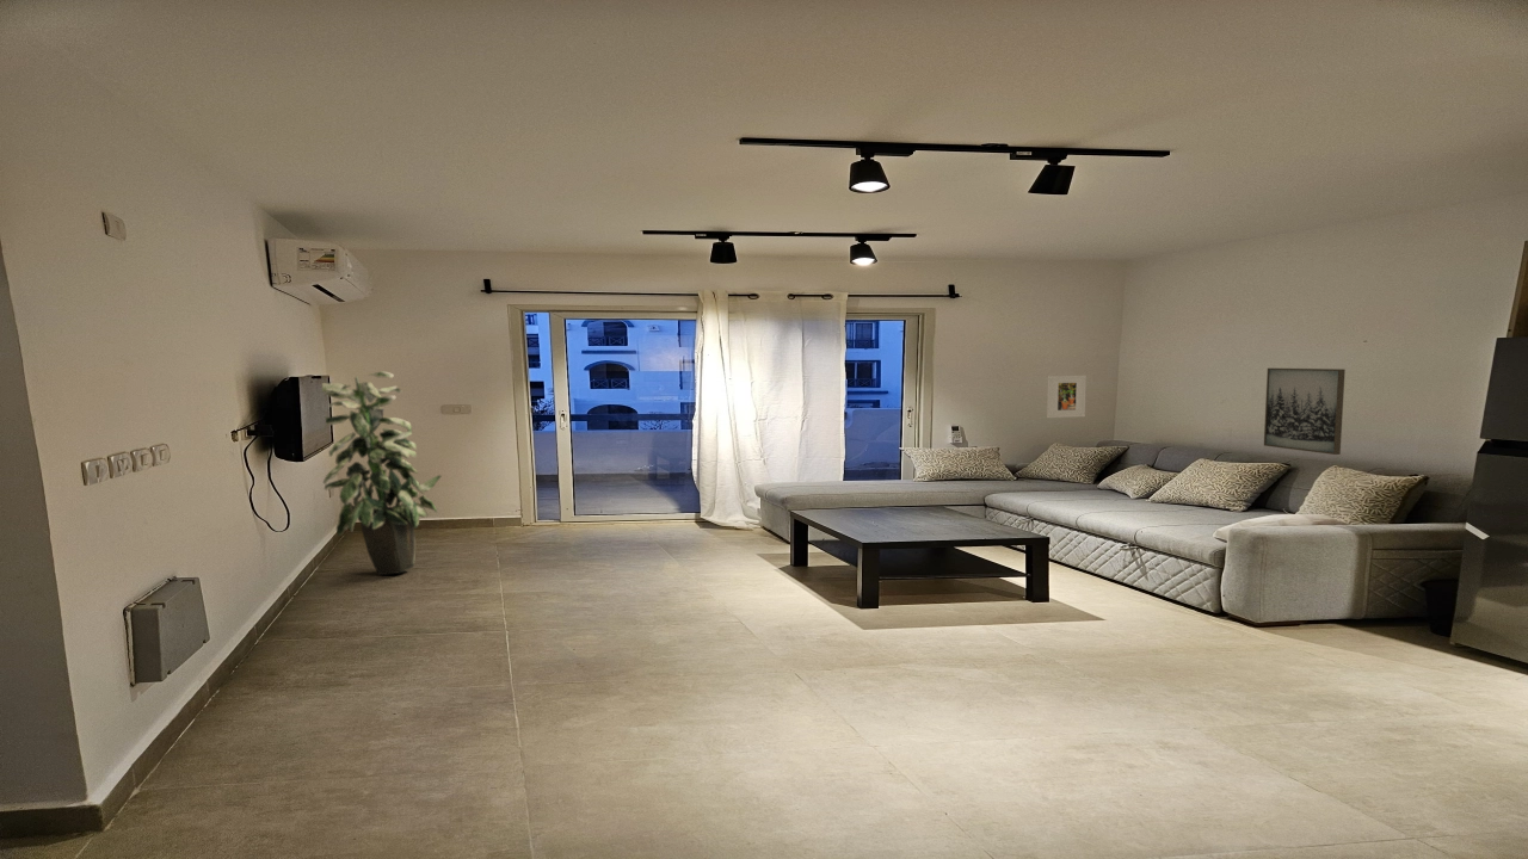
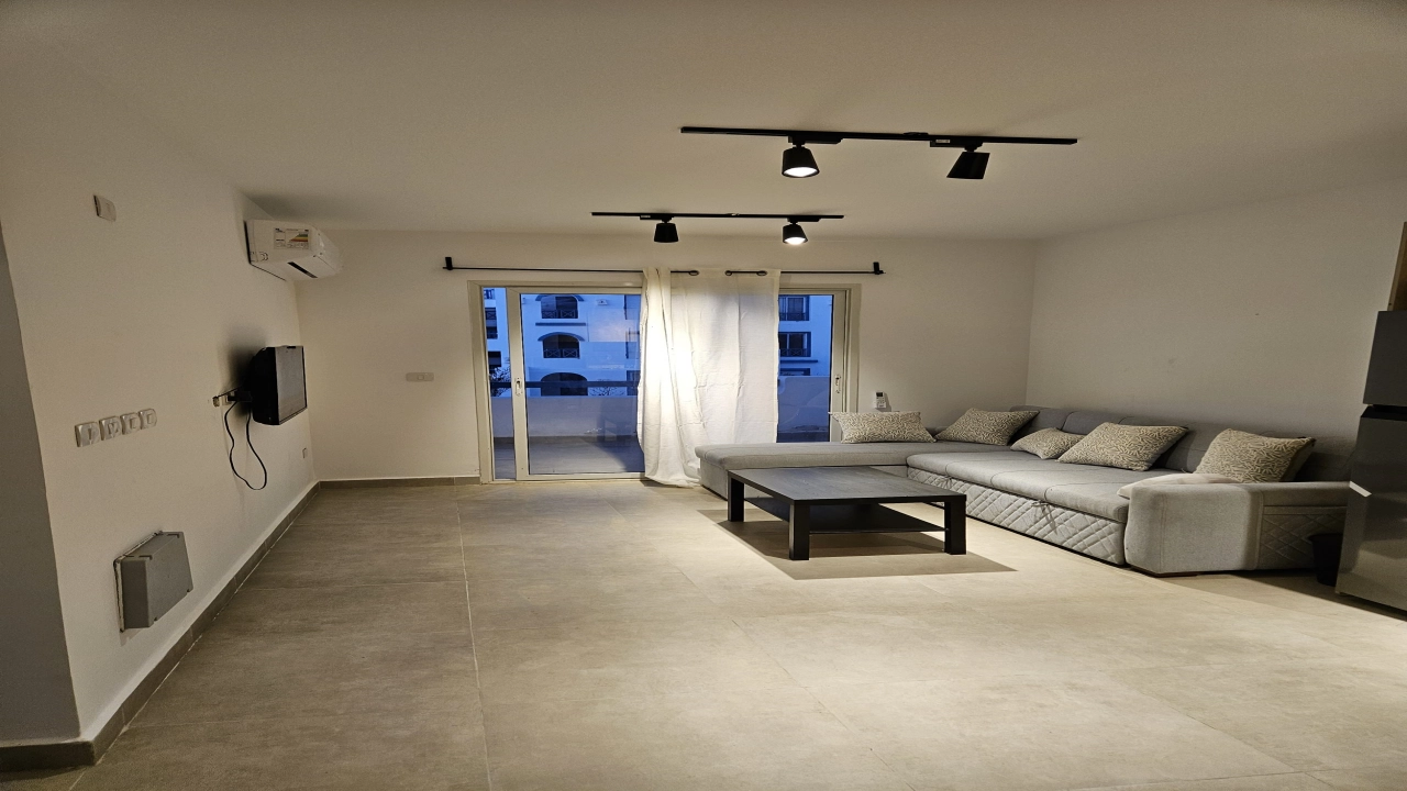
- wall art [1263,367,1347,456]
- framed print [1046,375,1088,419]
- indoor plant [321,371,442,576]
